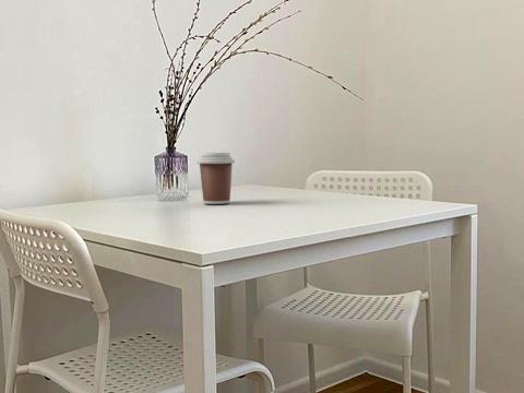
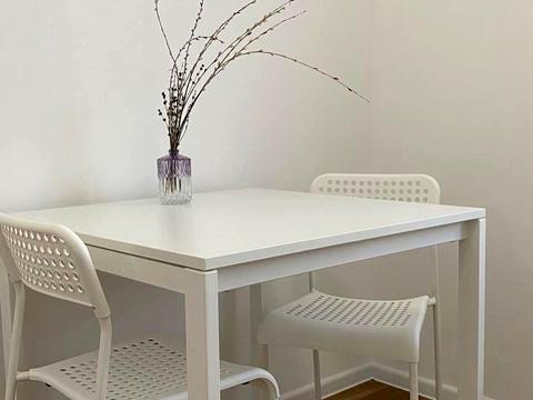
- coffee cup [195,152,236,205]
